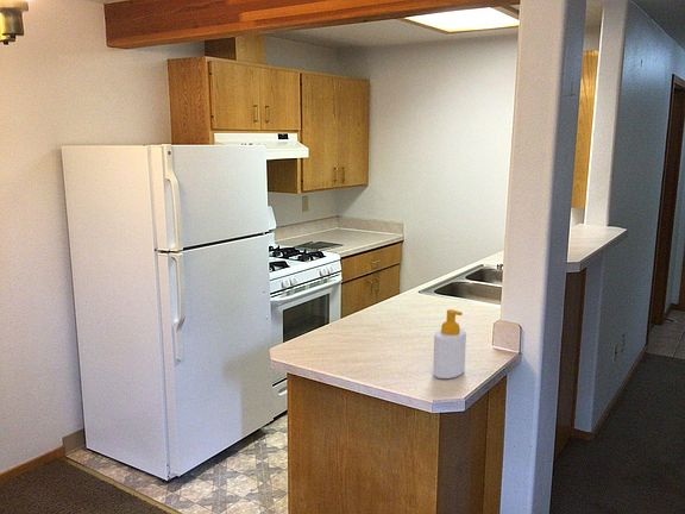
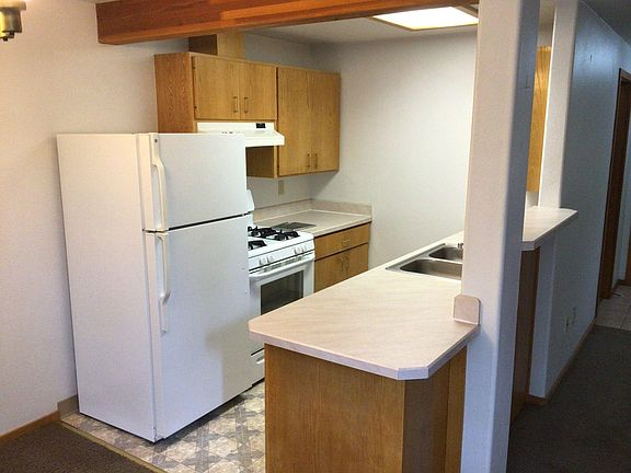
- soap bottle [432,308,467,380]
